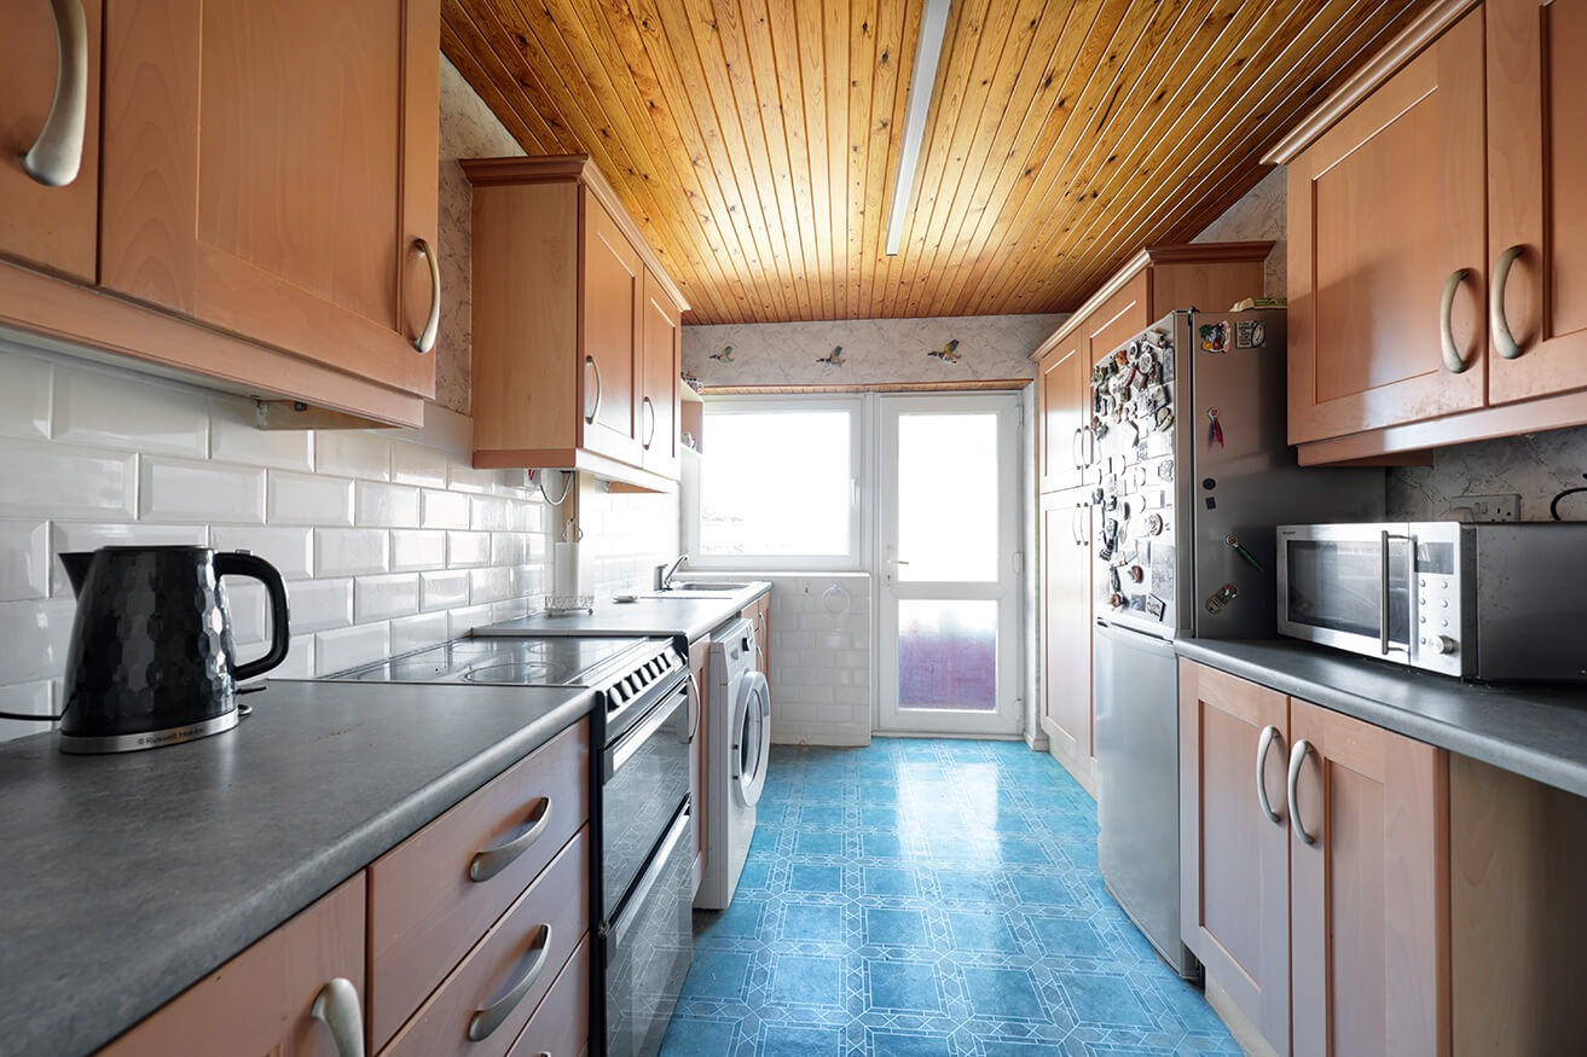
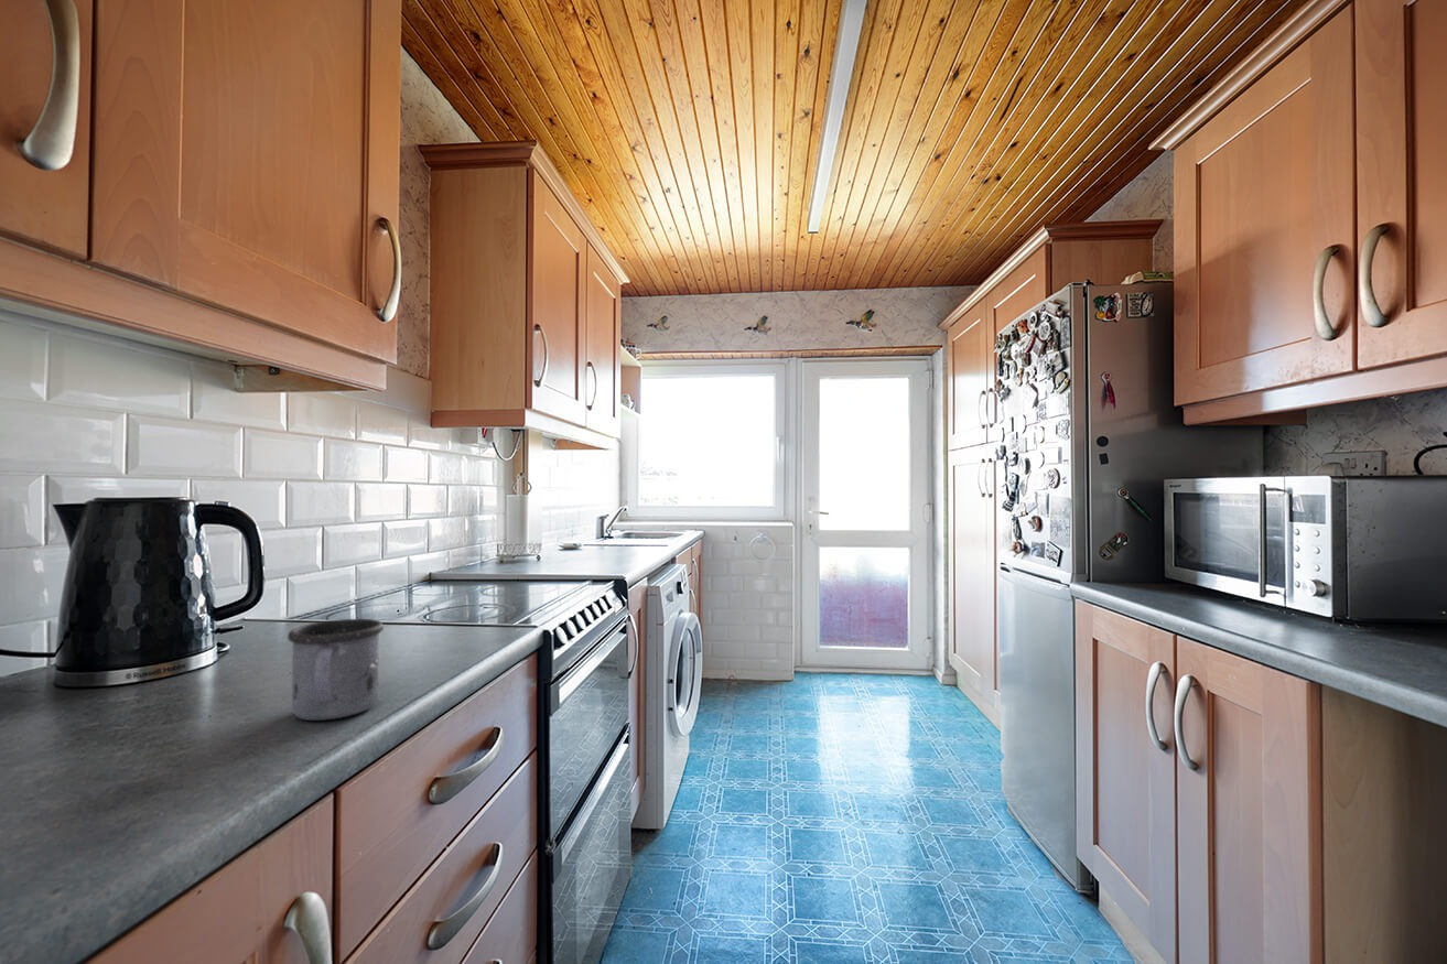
+ mug [287,618,385,722]
